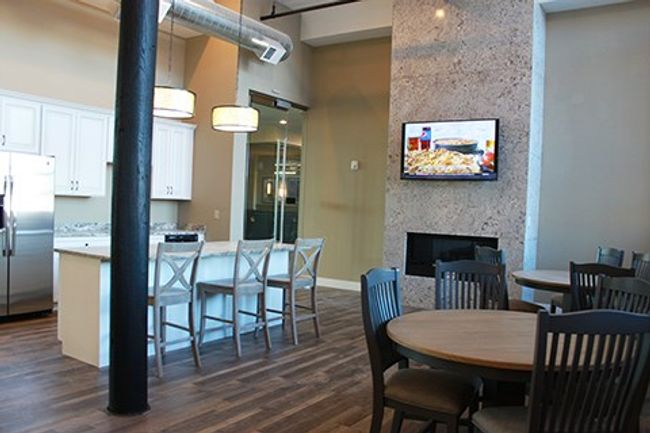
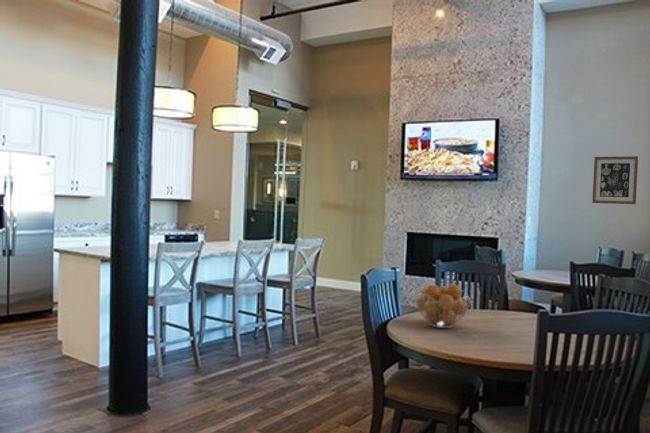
+ fruit basket [413,283,472,329]
+ wall art [591,155,639,205]
